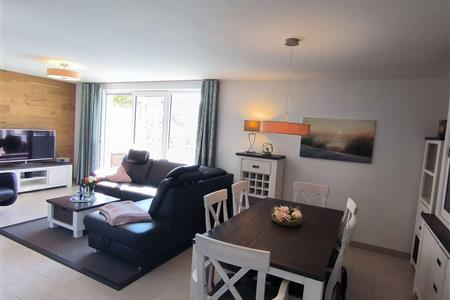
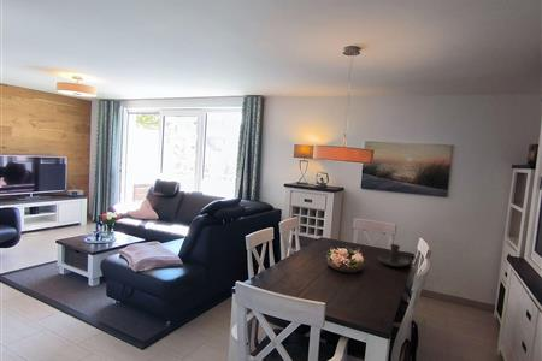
+ candle holder [377,243,418,268]
